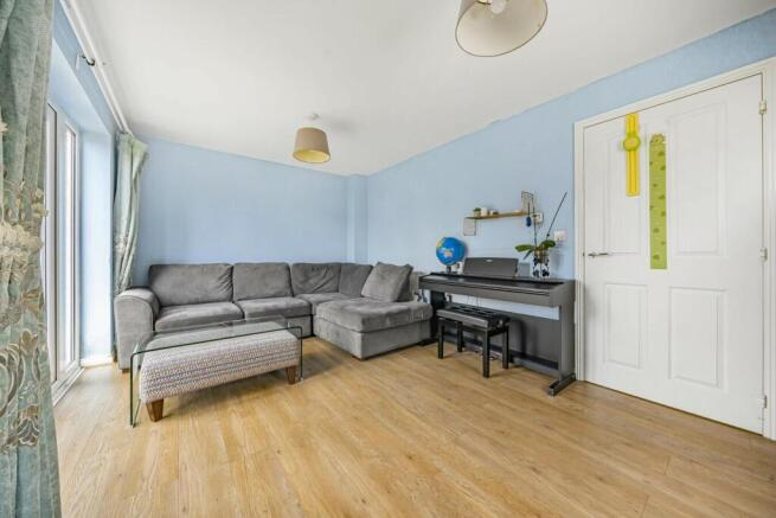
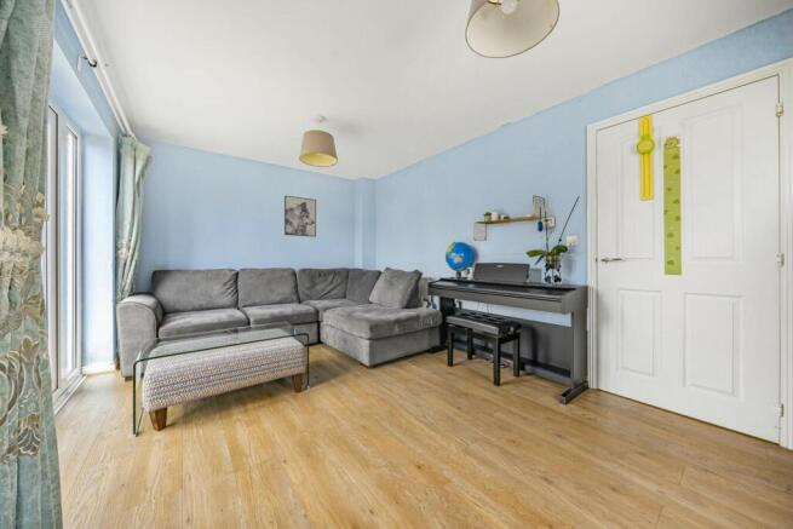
+ wall art [283,195,317,237]
